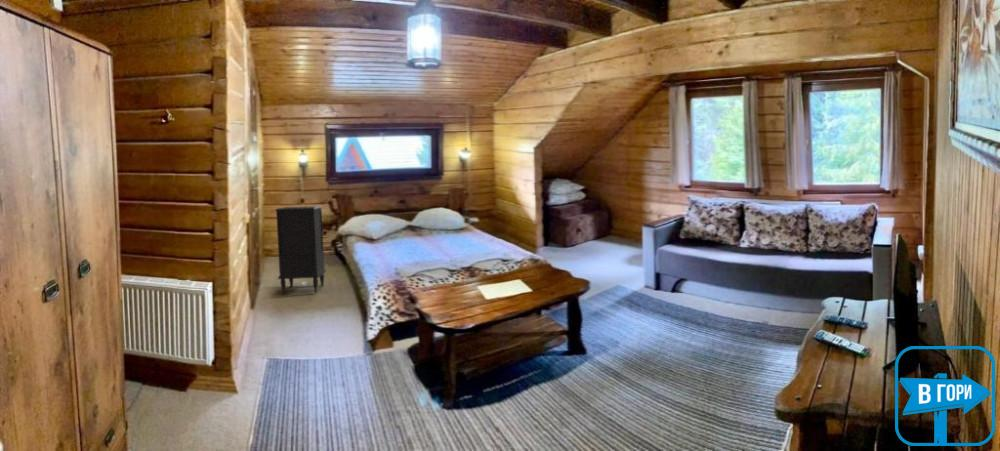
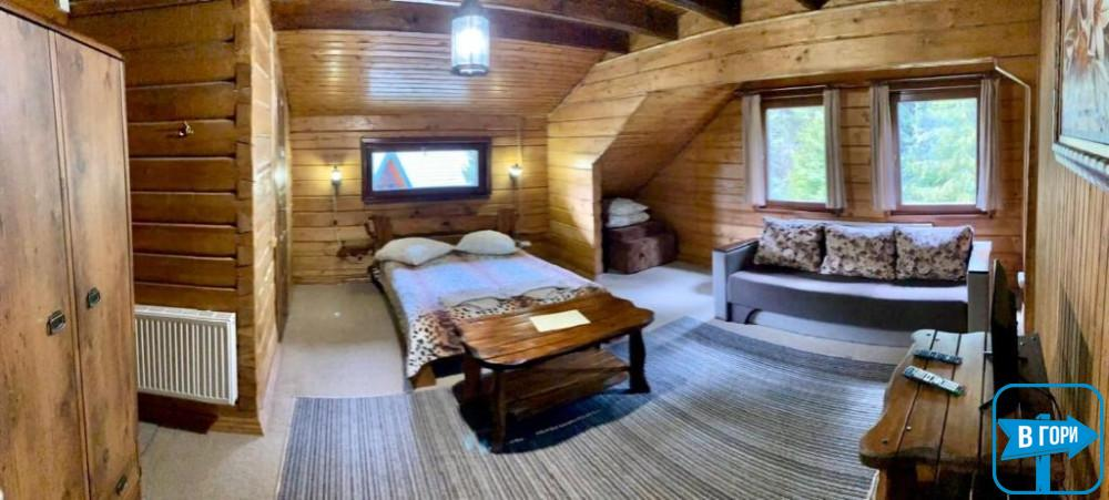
- nightstand [274,205,327,295]
